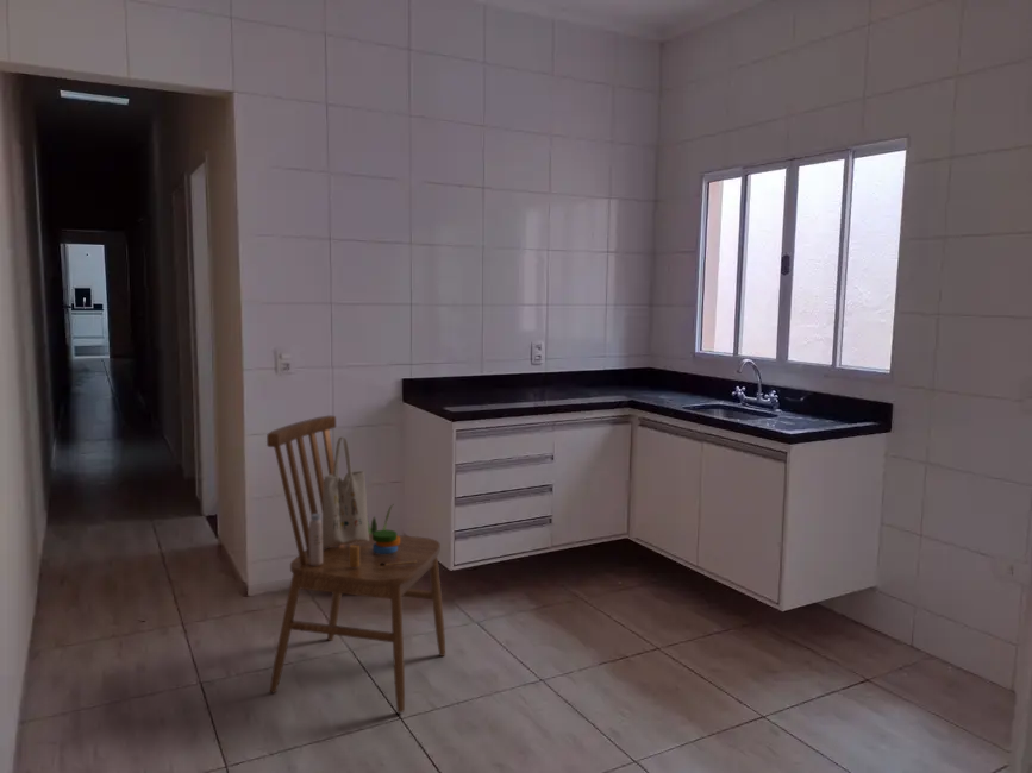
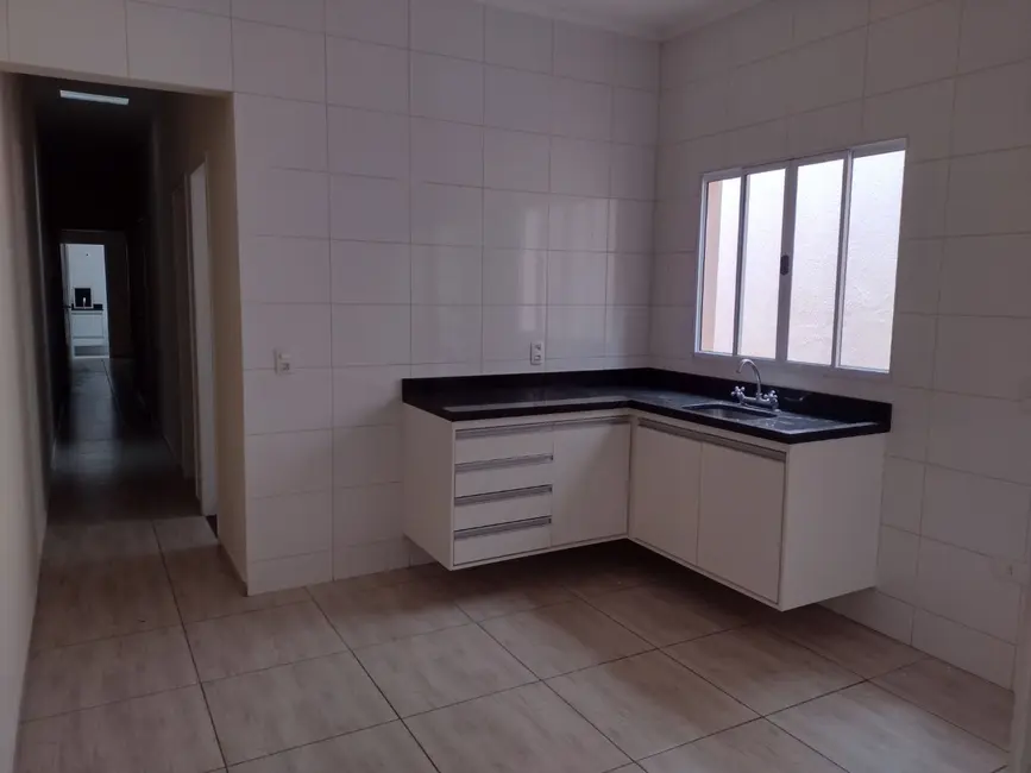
- dining chair [265,414,446,714]
- potted plant [367,503,394,534]
- tote bag [308,436,417,567]
